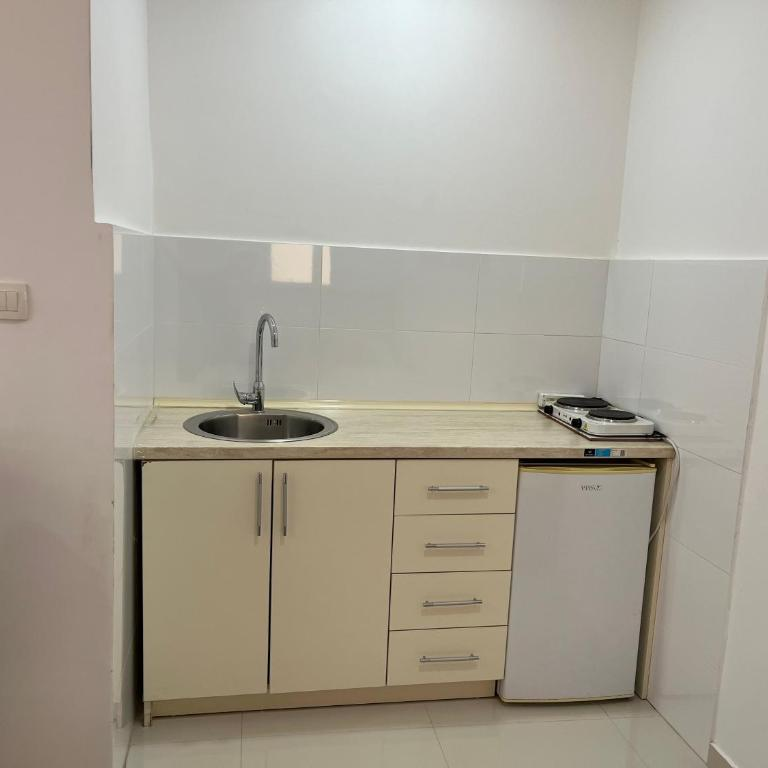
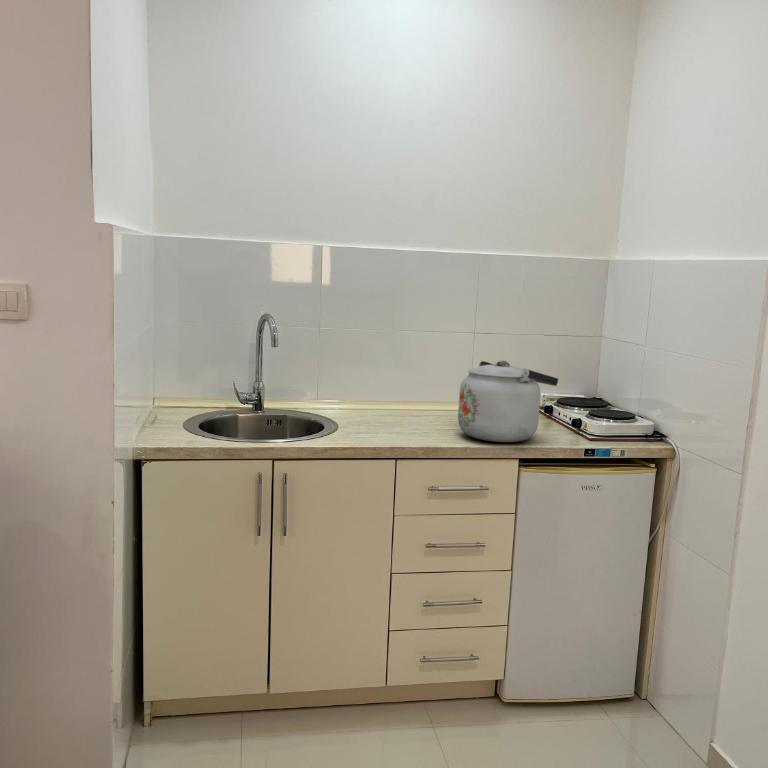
+ kettle [457,359,559,443]
